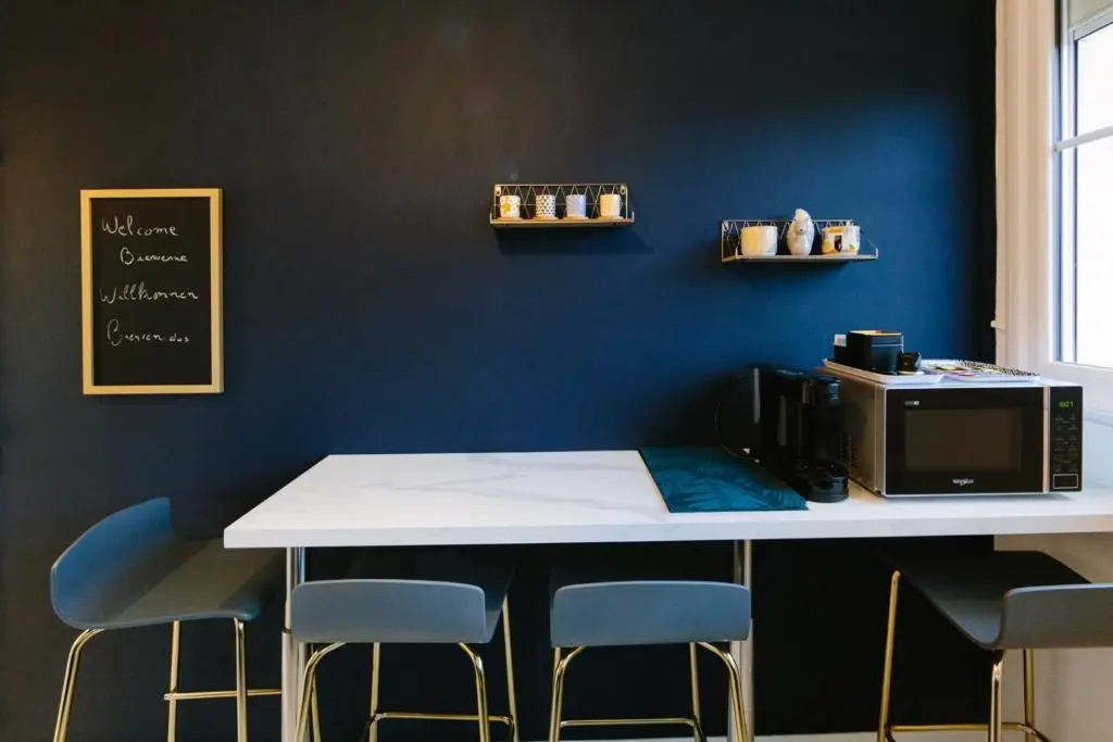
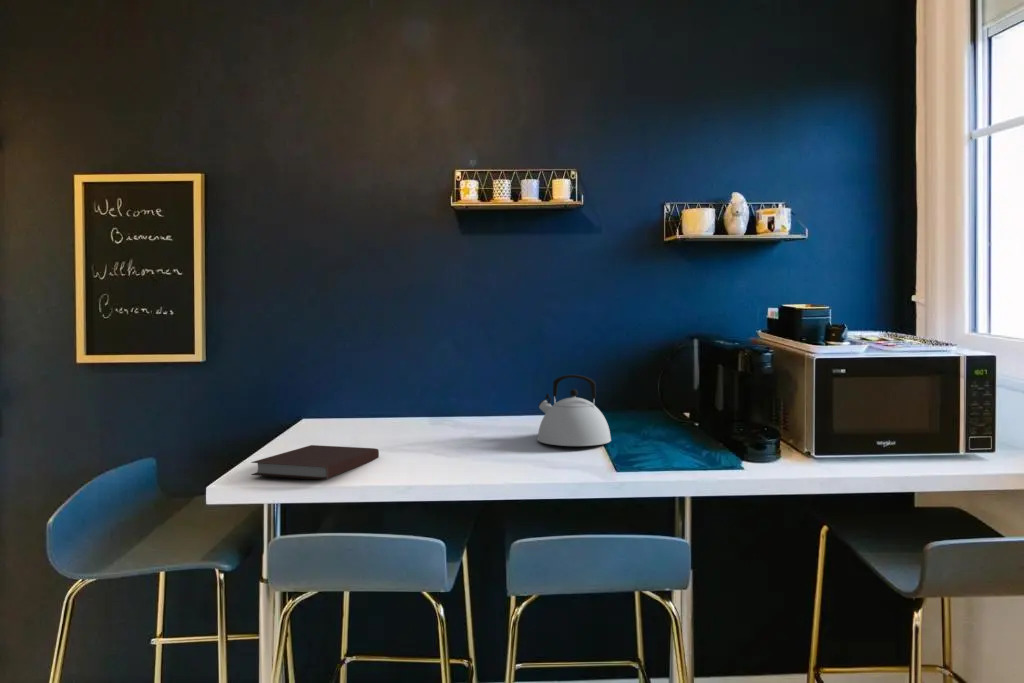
+ kettle [536,374,612,447]
+ notebook [250,444,380,481]
